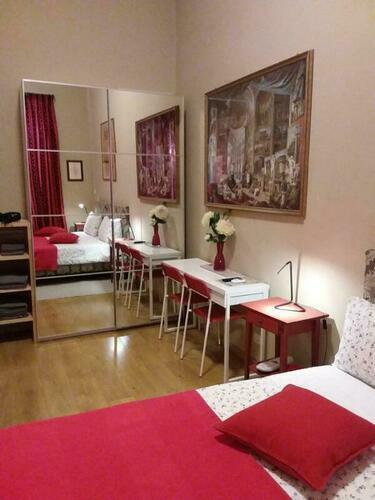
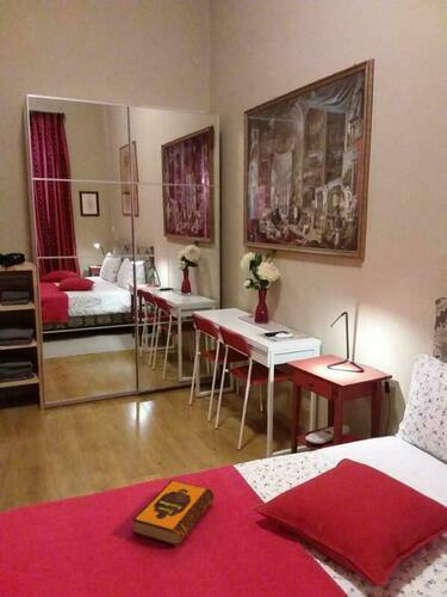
+ hardback book [131,479,216,547]
